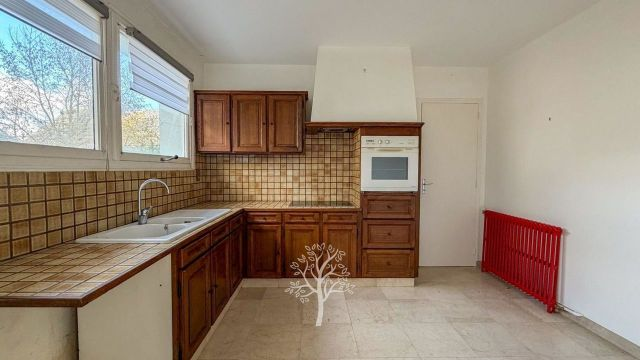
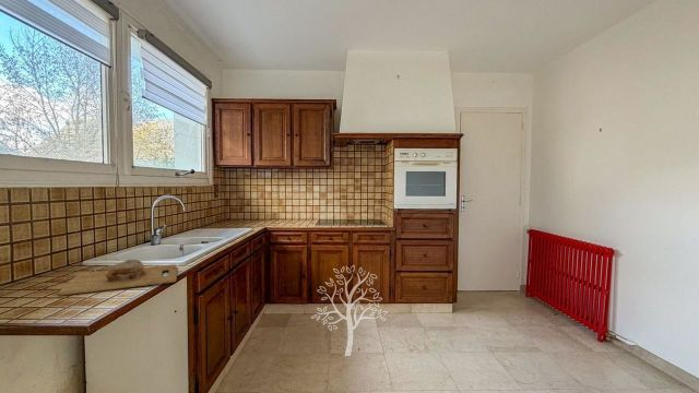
+ cutting board [57,259,178,297]
